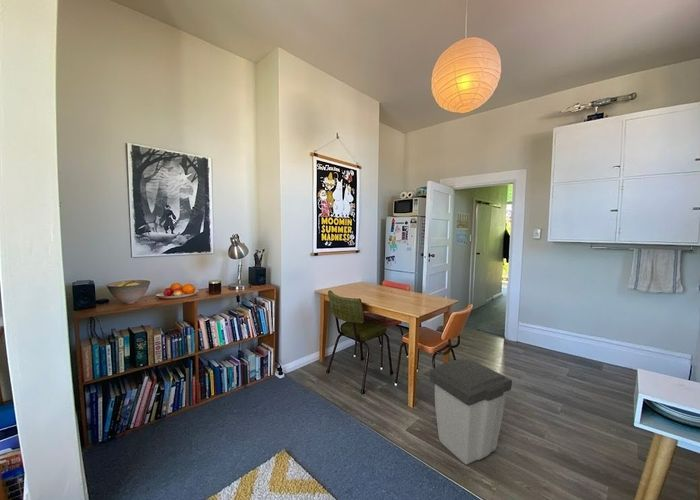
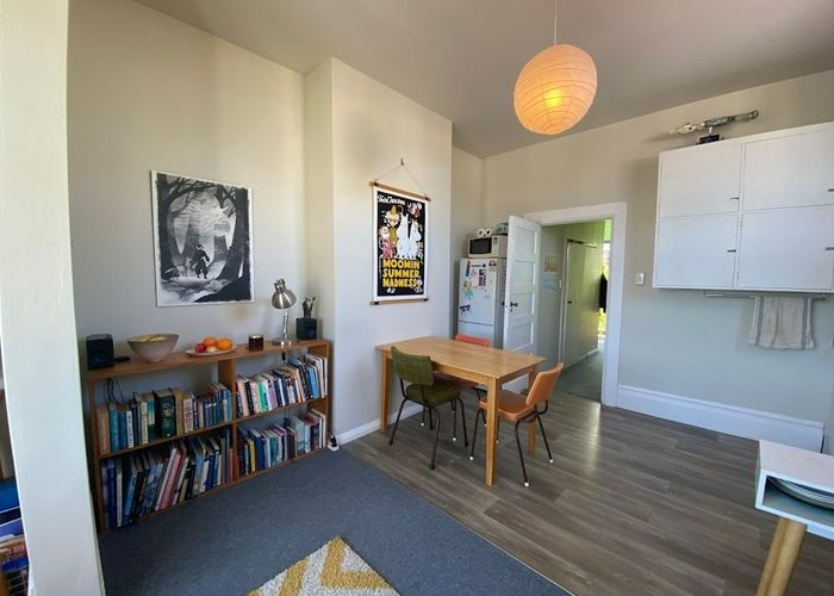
- trash can [429,358,513,466]
